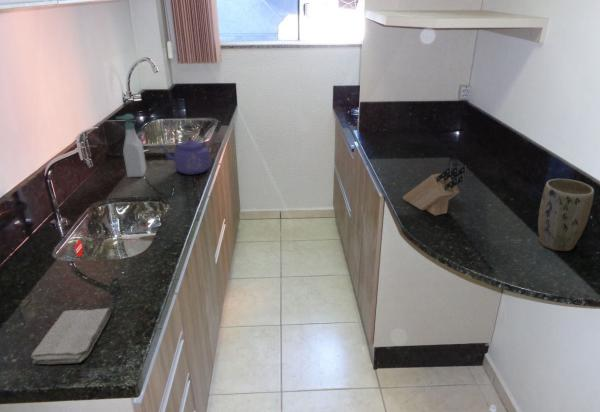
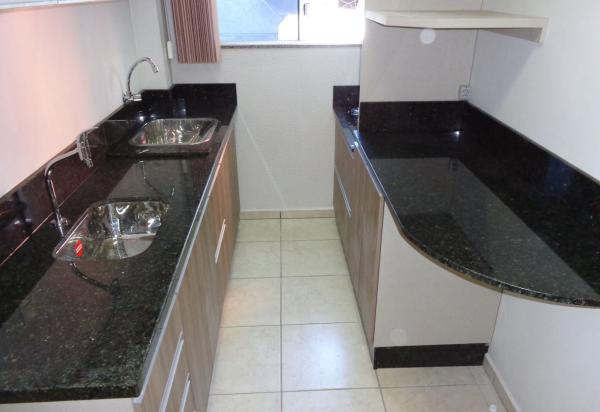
- soap bottle [115,113,147,178]
- washcloth [30,307,111,365]
- kettle [158,125,212,176]
- plant pot [537,178,595,252]
- knife block [402,165,467,217]
